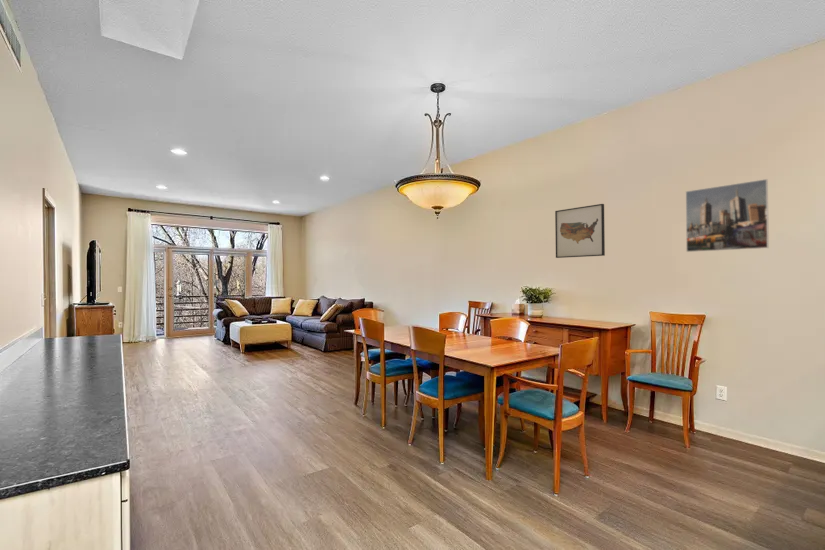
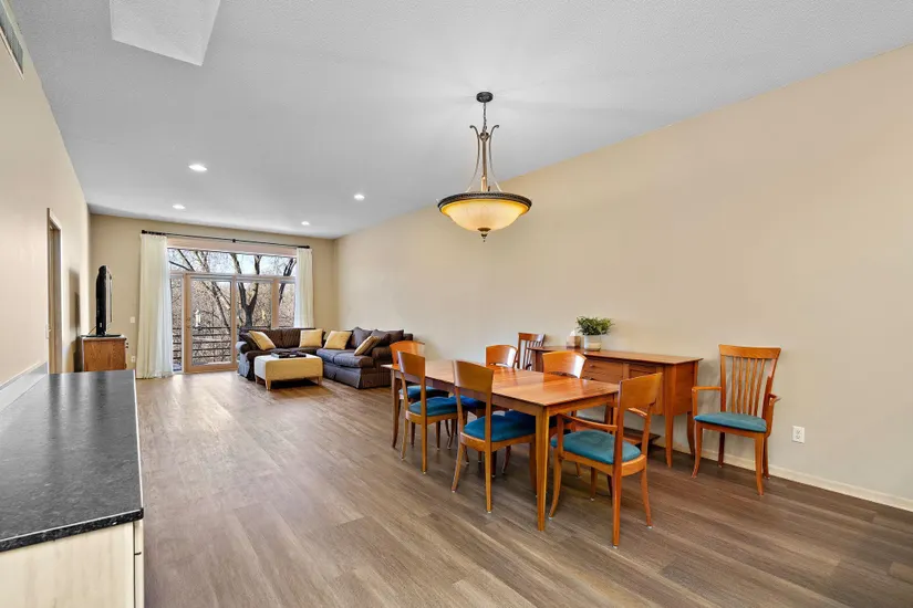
- wall art [554,203,606,259]
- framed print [685,178,770,253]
